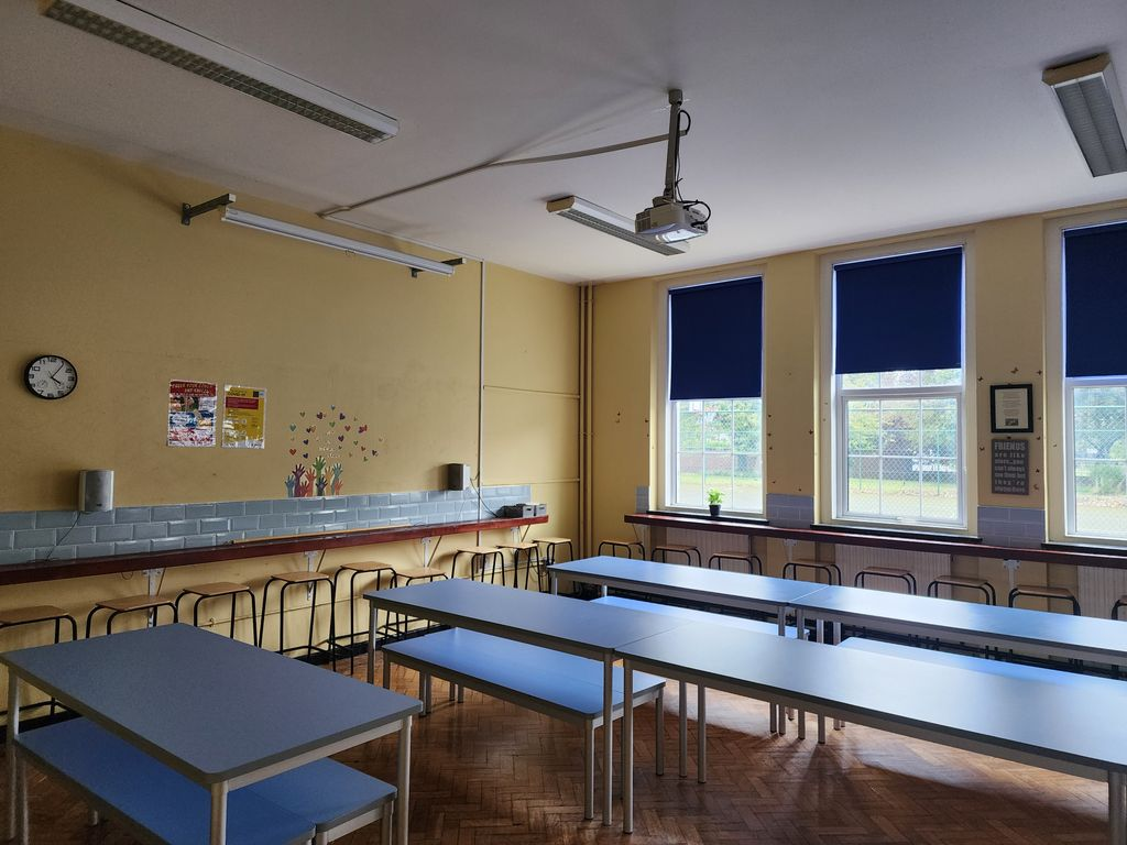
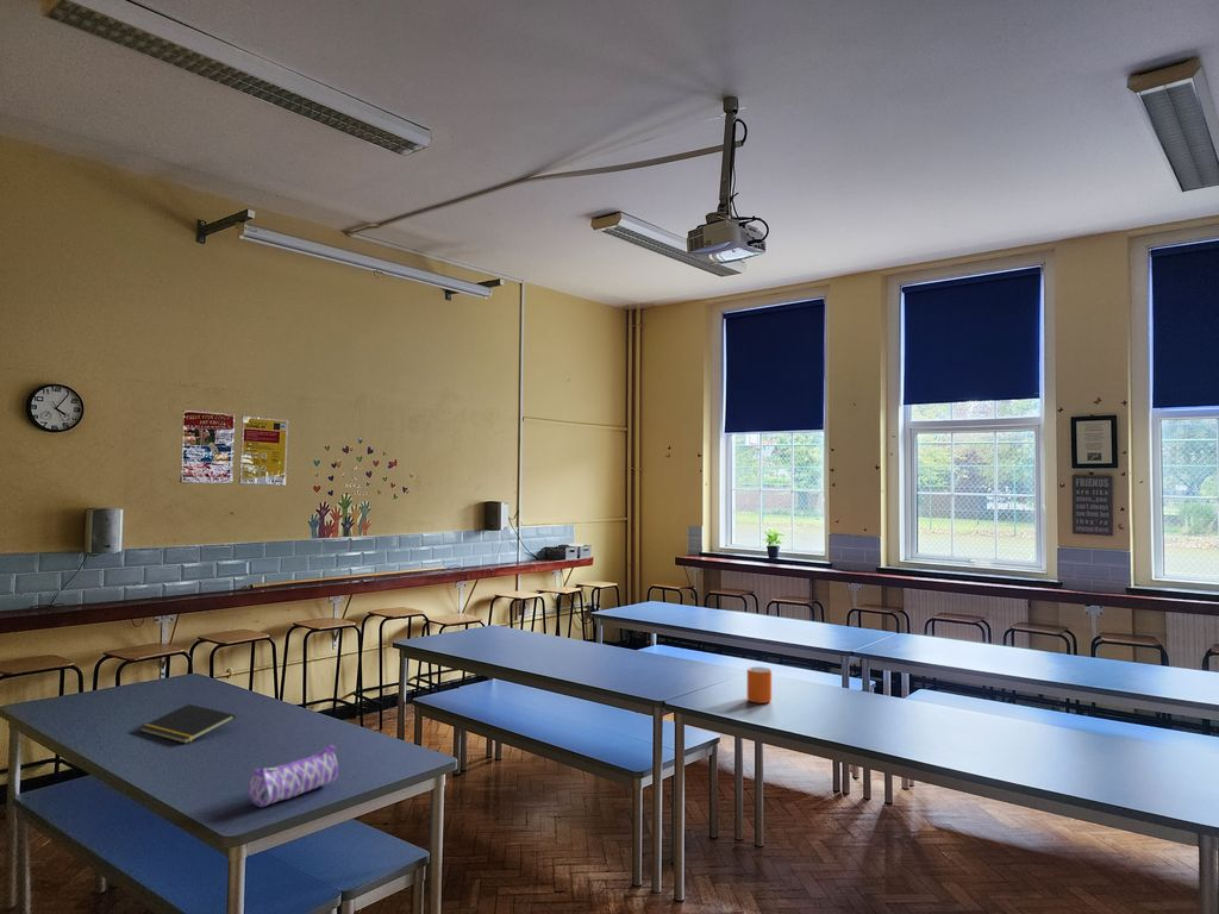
+ pencil case [248,744,339,808]
+ mug [746,665,773,705]
+ notepad [139,703,236,745]
